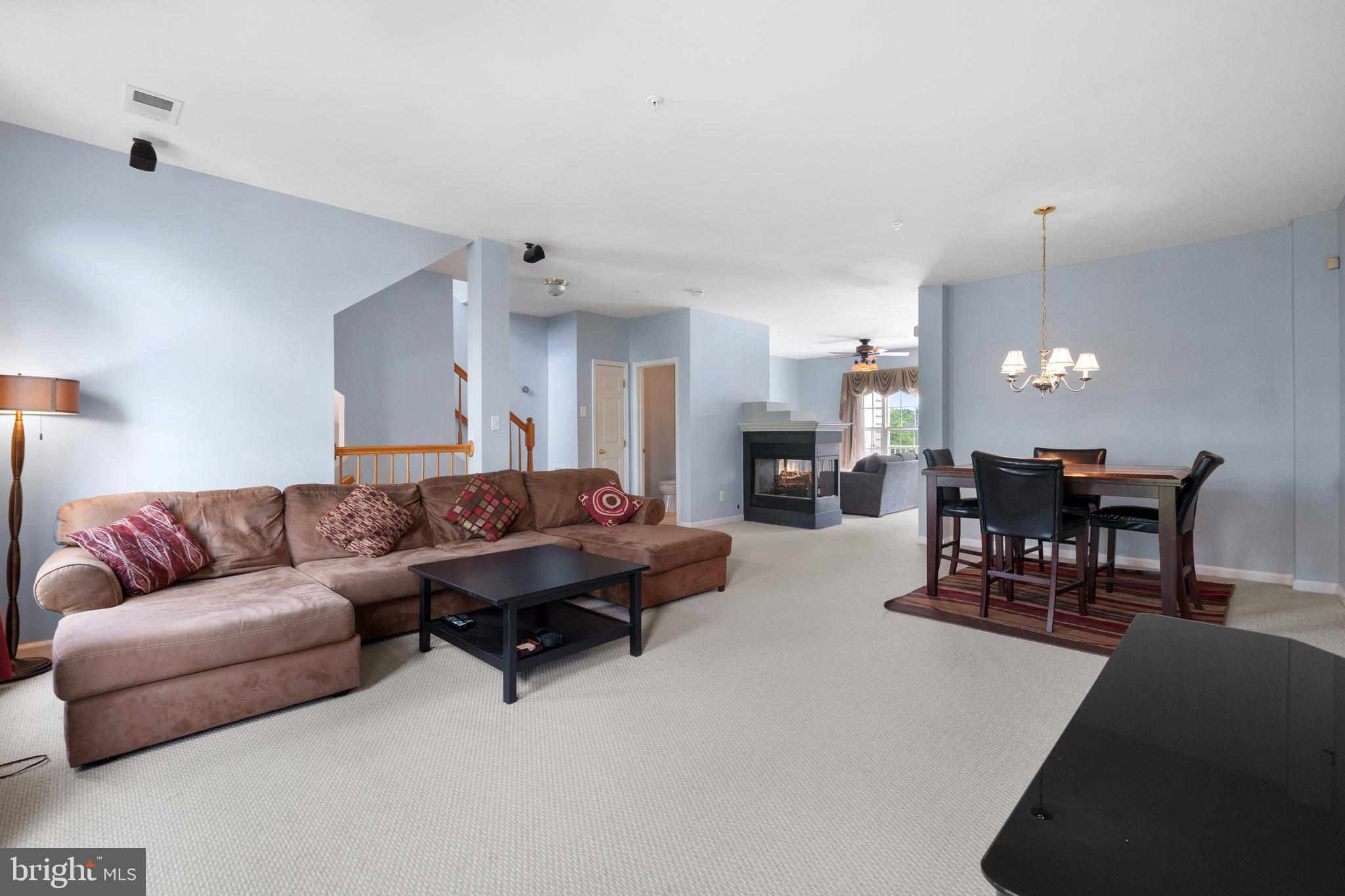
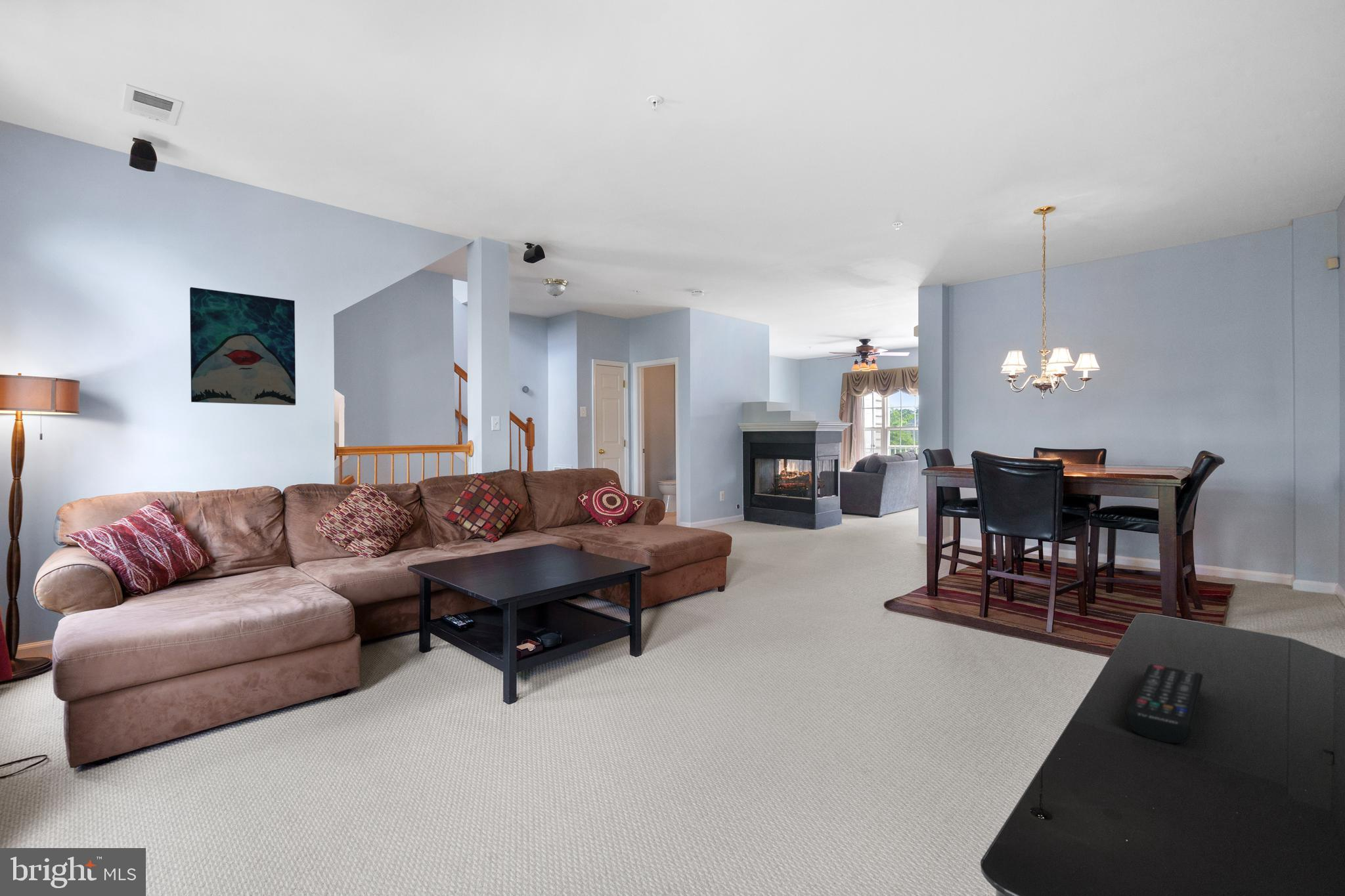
+ remote control [1124,664,1204,744]
+ wall art [189,287,296,406]
